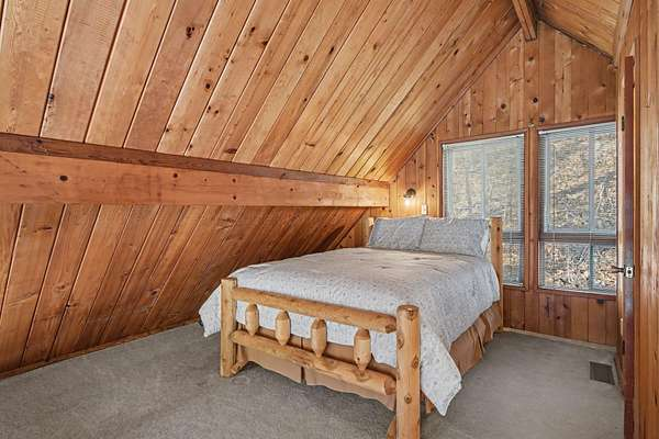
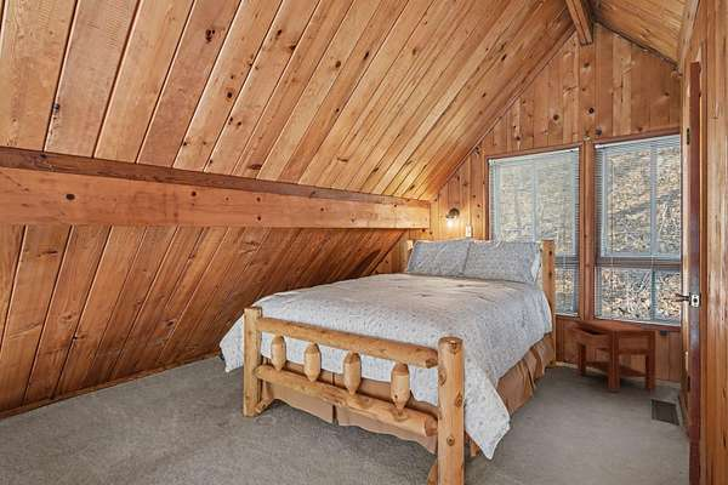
+ nightstand [565,319,656,393]
